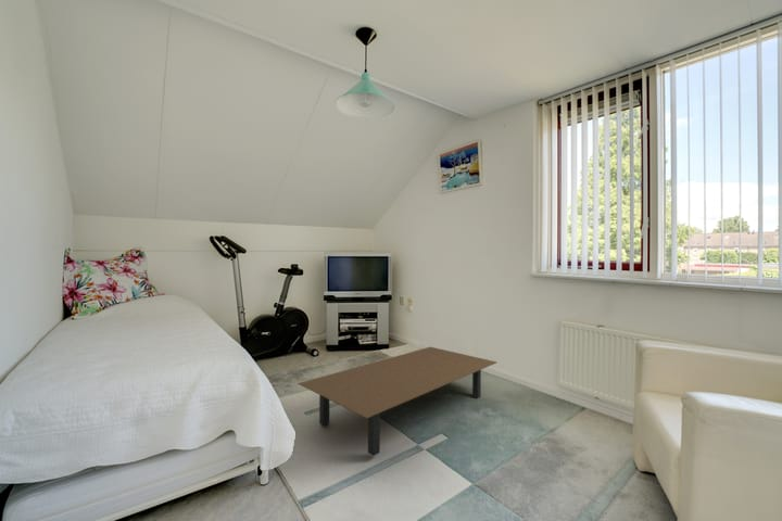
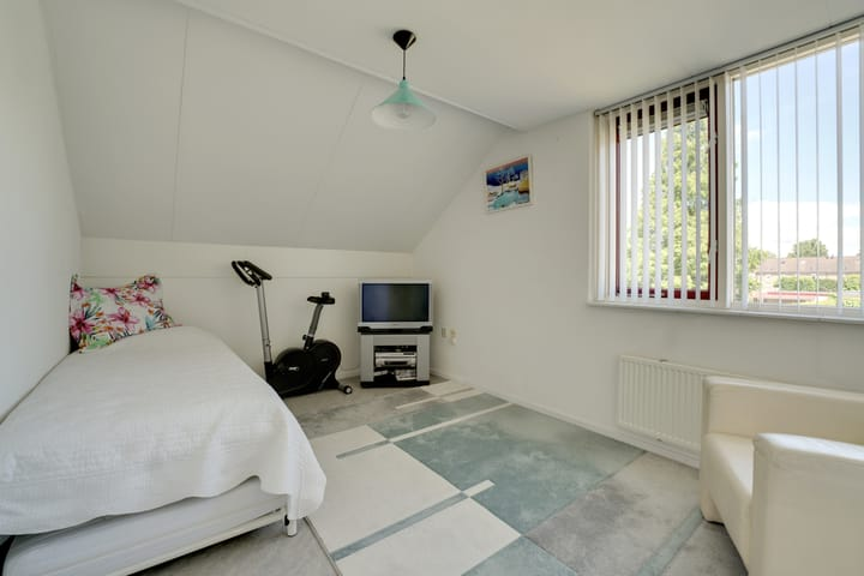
- coffee table [298,346,499,457]
